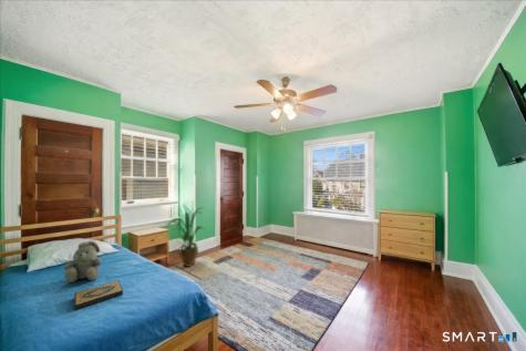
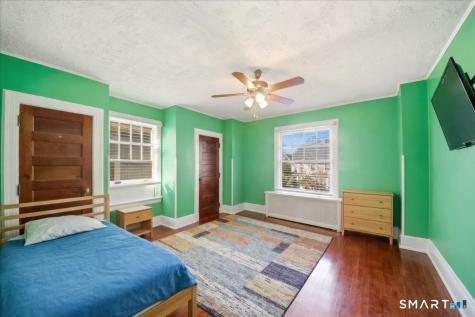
- hardback book [73,280,124,311]
- house plant [164,206,209,268]
- teddy bear [63,240,103,283]
